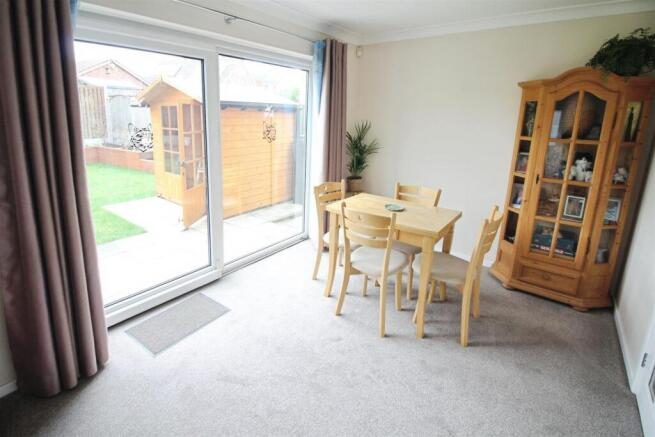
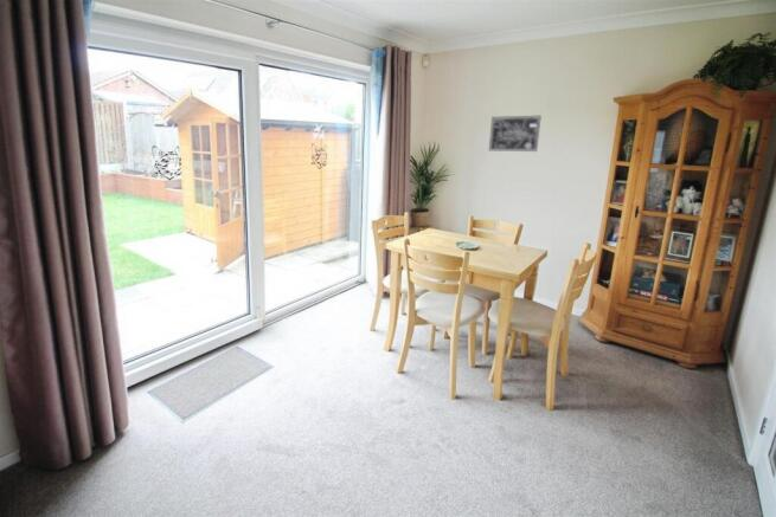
+ wall art [488,115,543,153]
